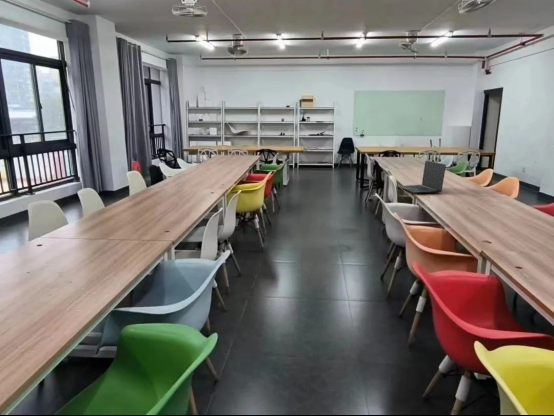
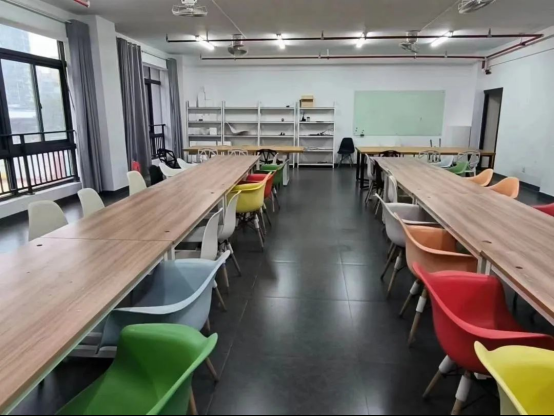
- laptop [397,160,447,195]
